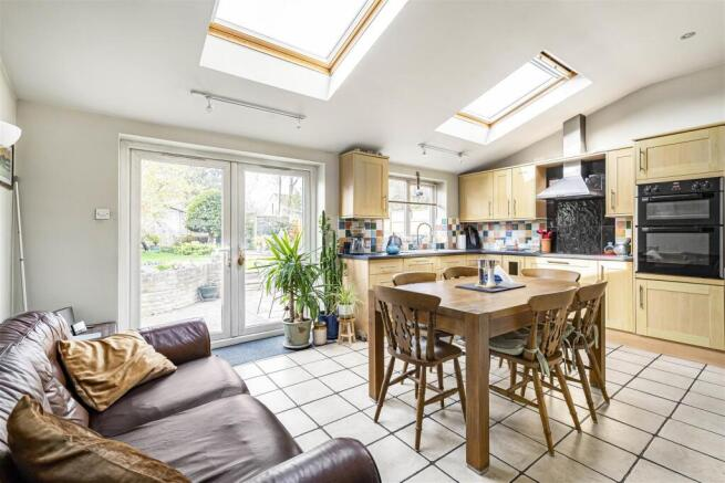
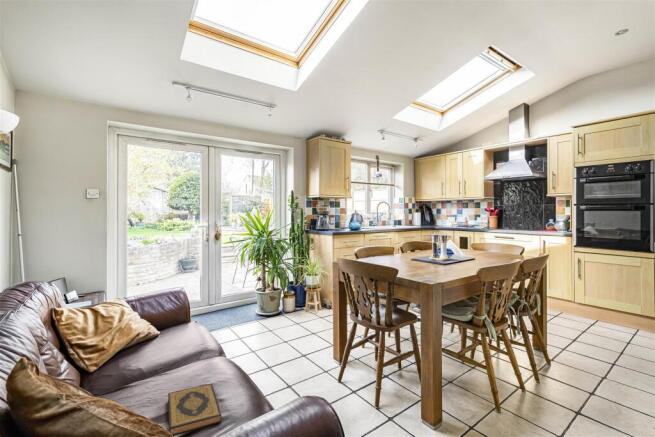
+ hardback book [167,383,223,437]
